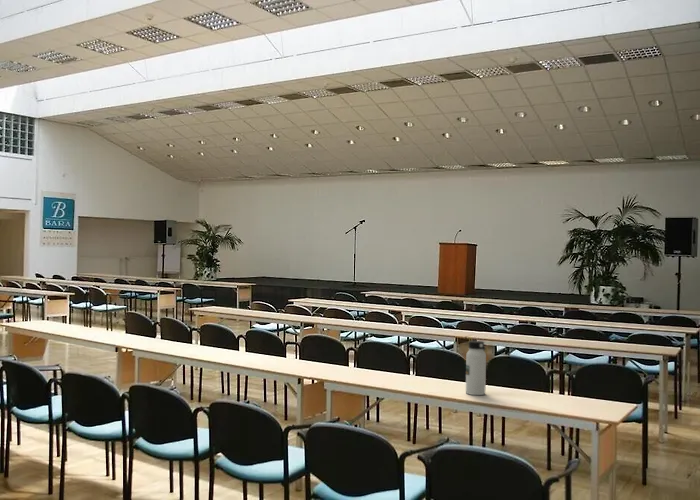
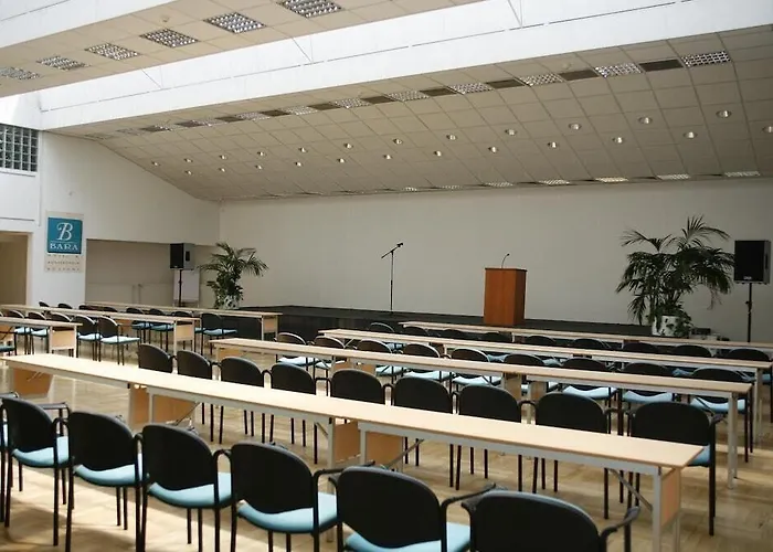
- water bottle [465,340,487,396]
